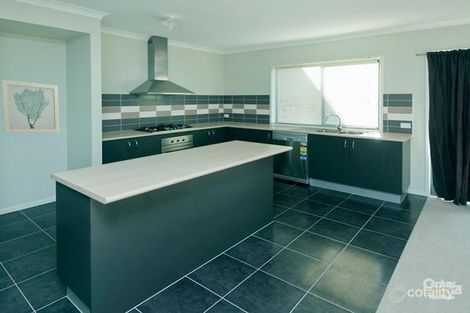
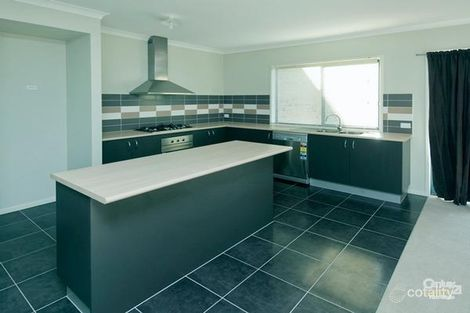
- wall art [0,79,61,134]
